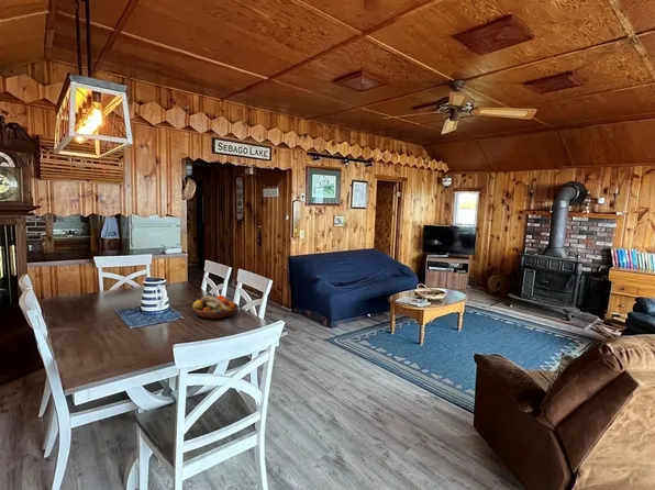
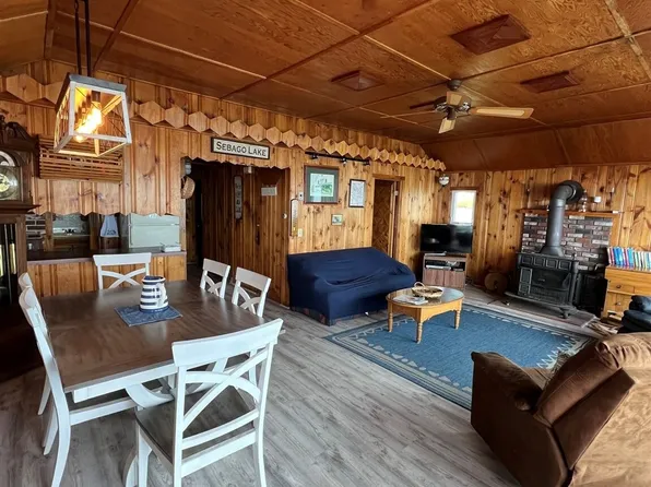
- fruit bowl [191,294,240,320]
